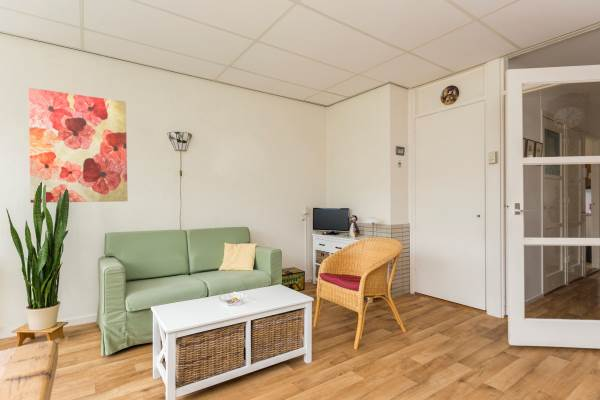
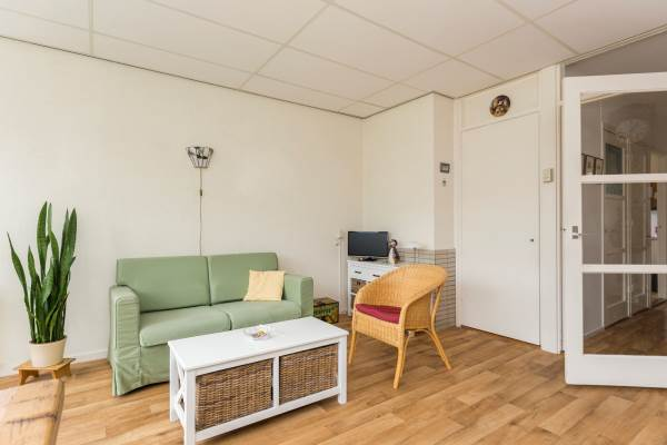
- wall art [27,87,129,204]
